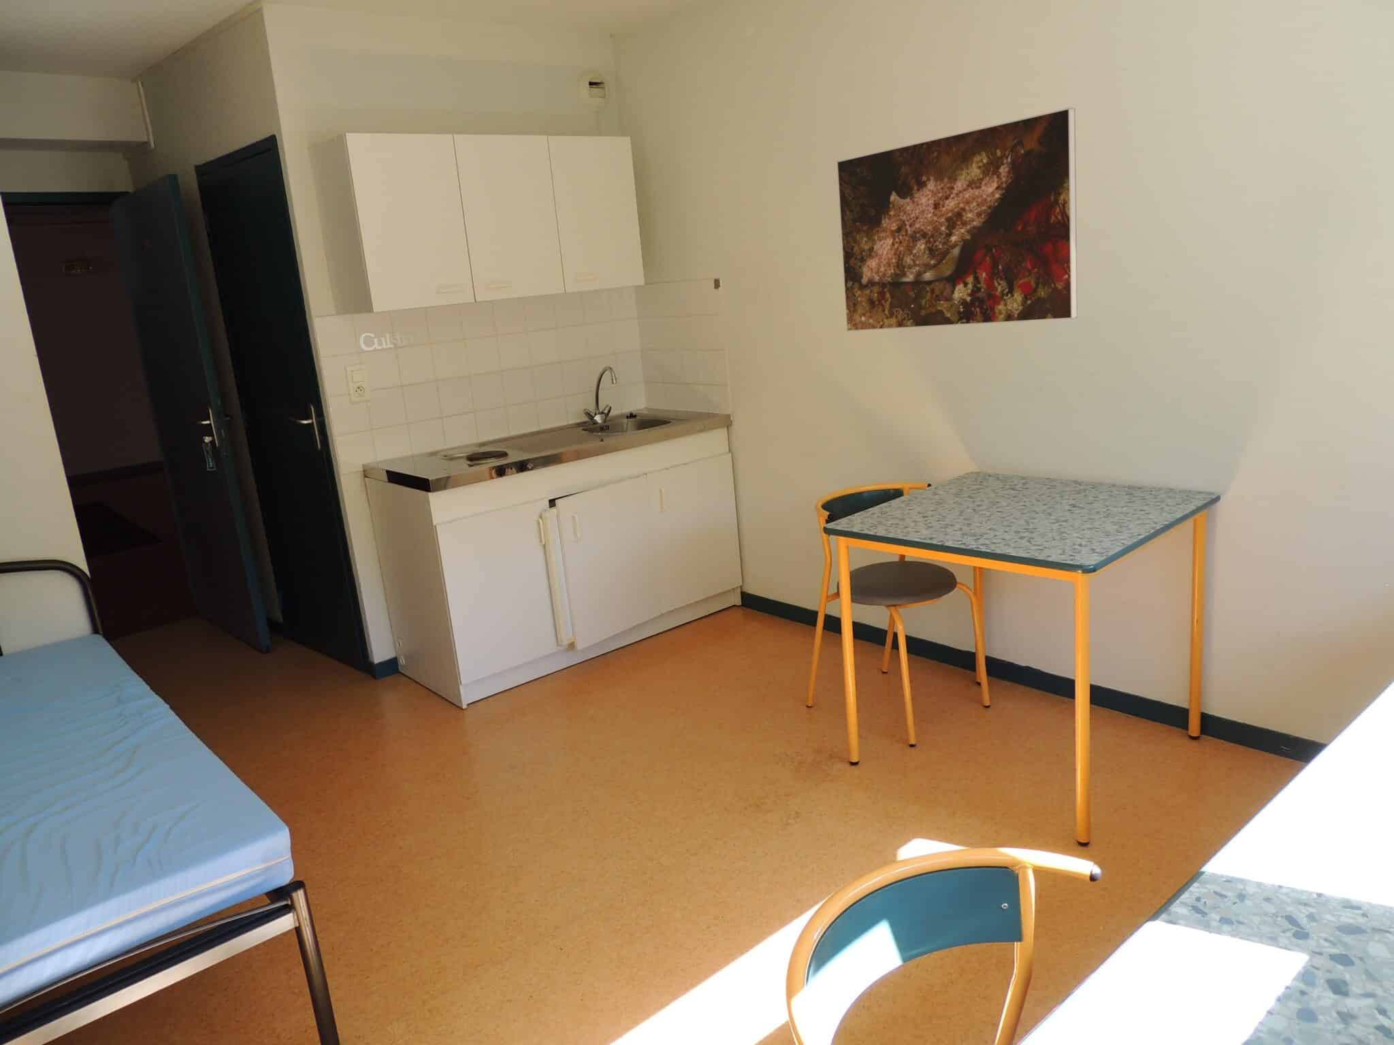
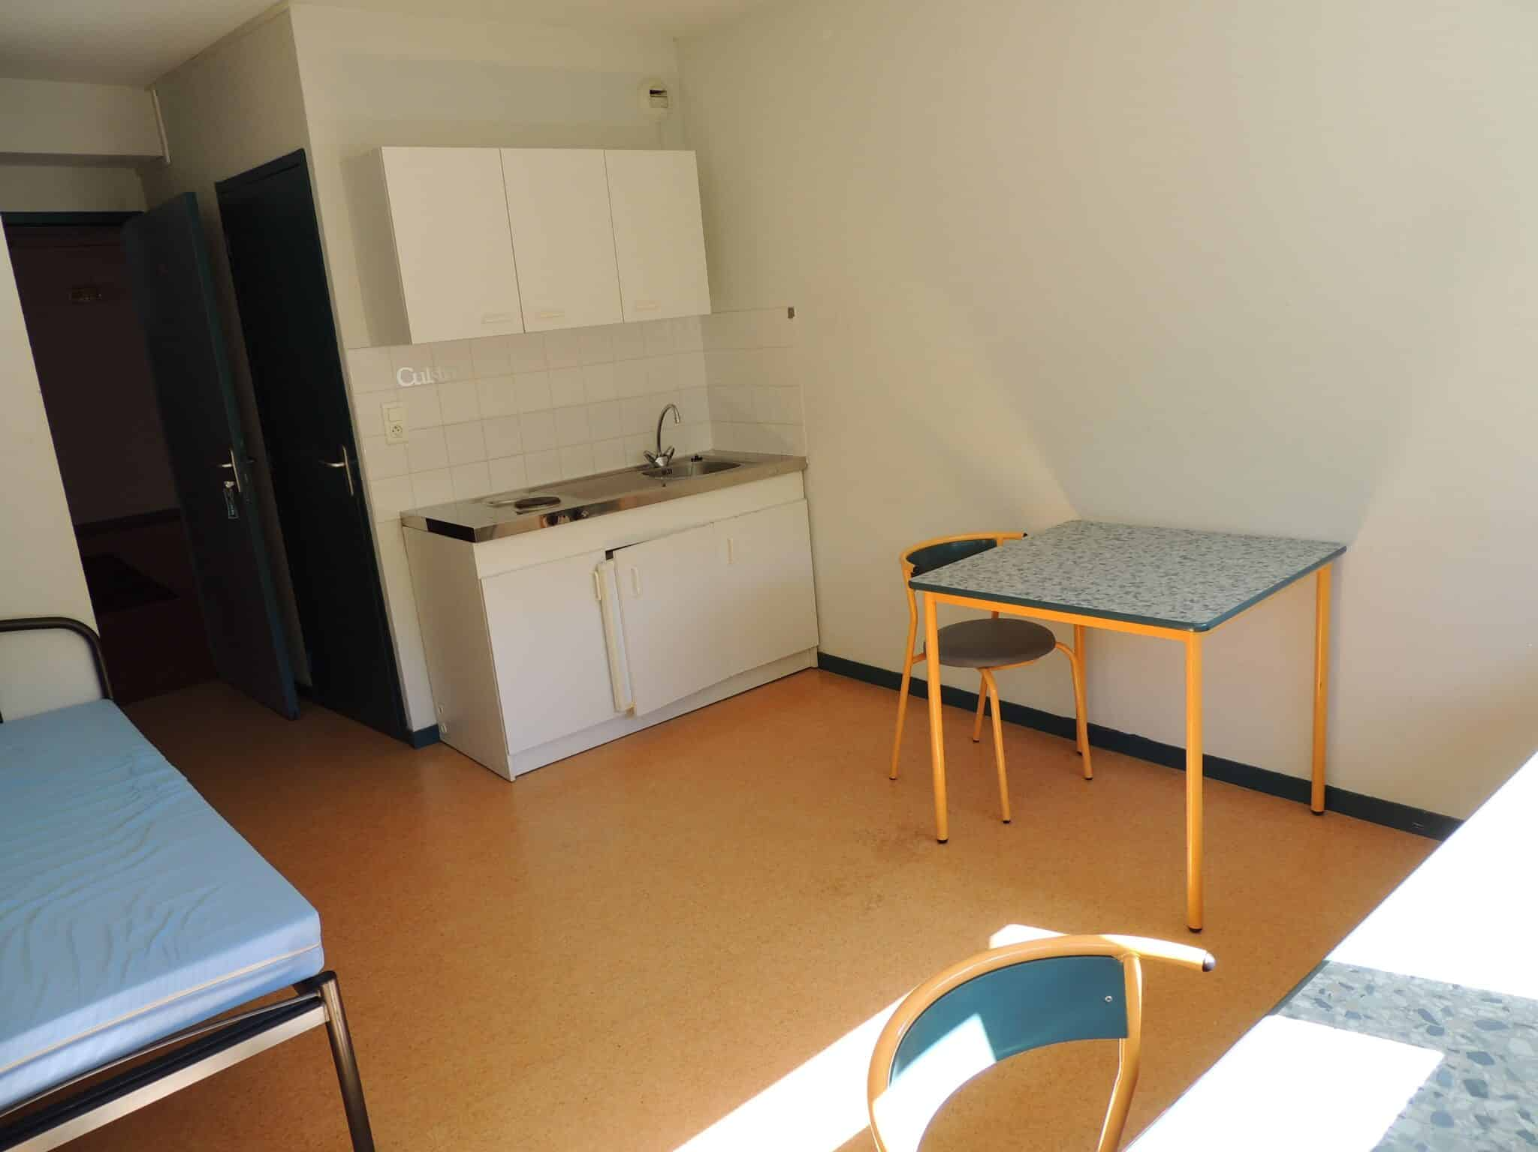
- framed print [836,106,1078,332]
